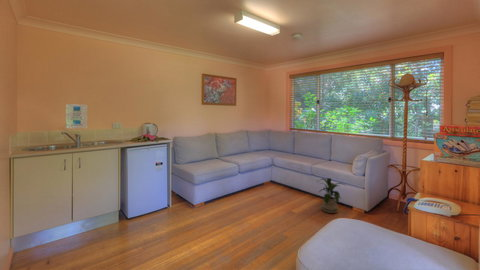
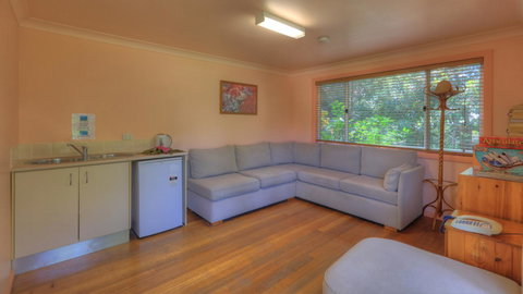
- house plant [317,177,347,214]
